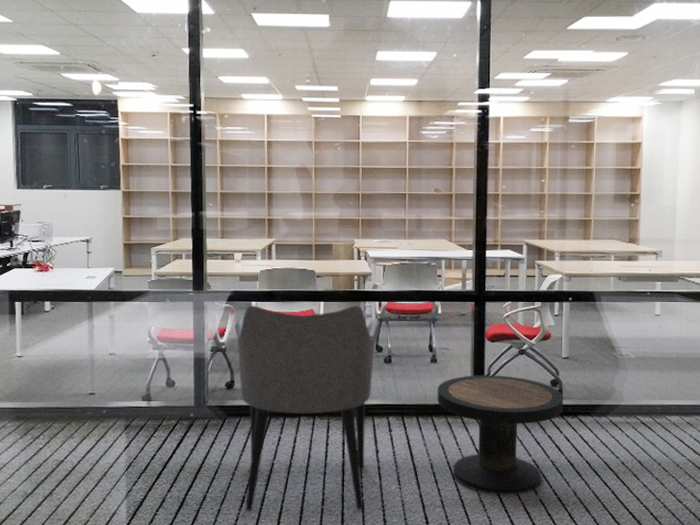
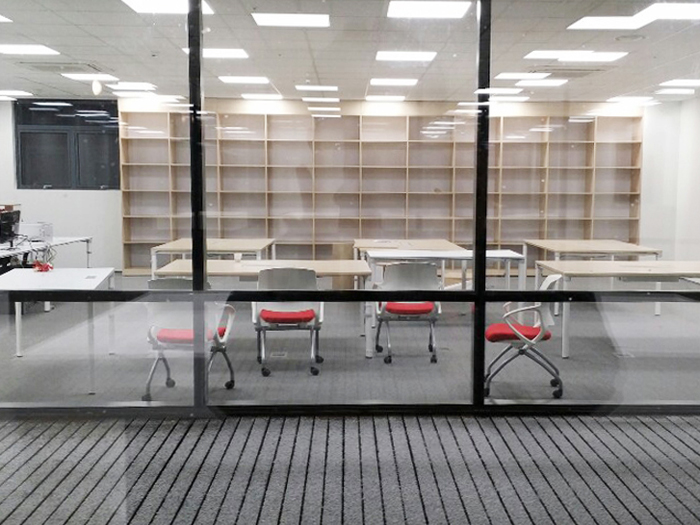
- armchair [234,305,381,512]
- side table [437,374,564,496]
